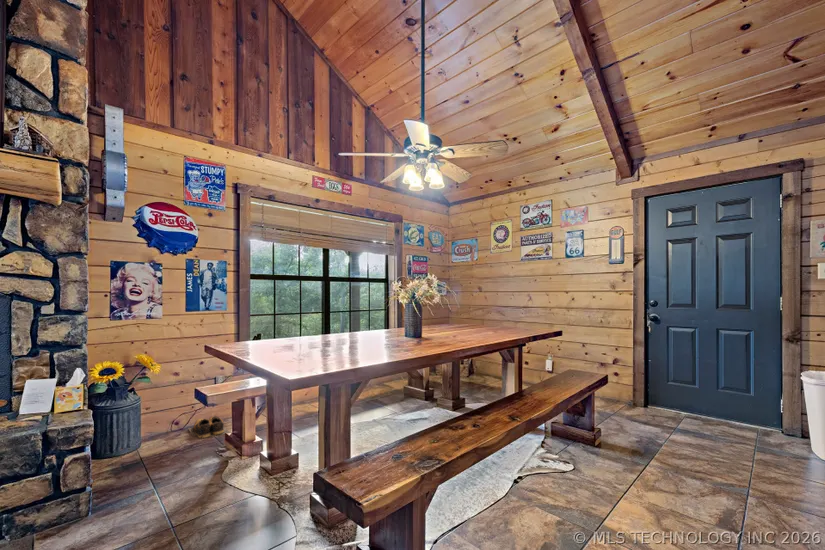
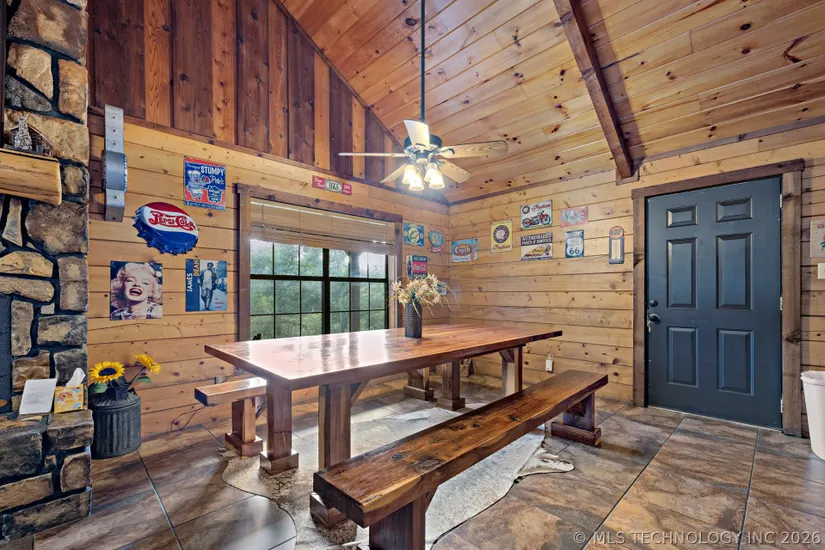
- shoes [187,415,231,439]
